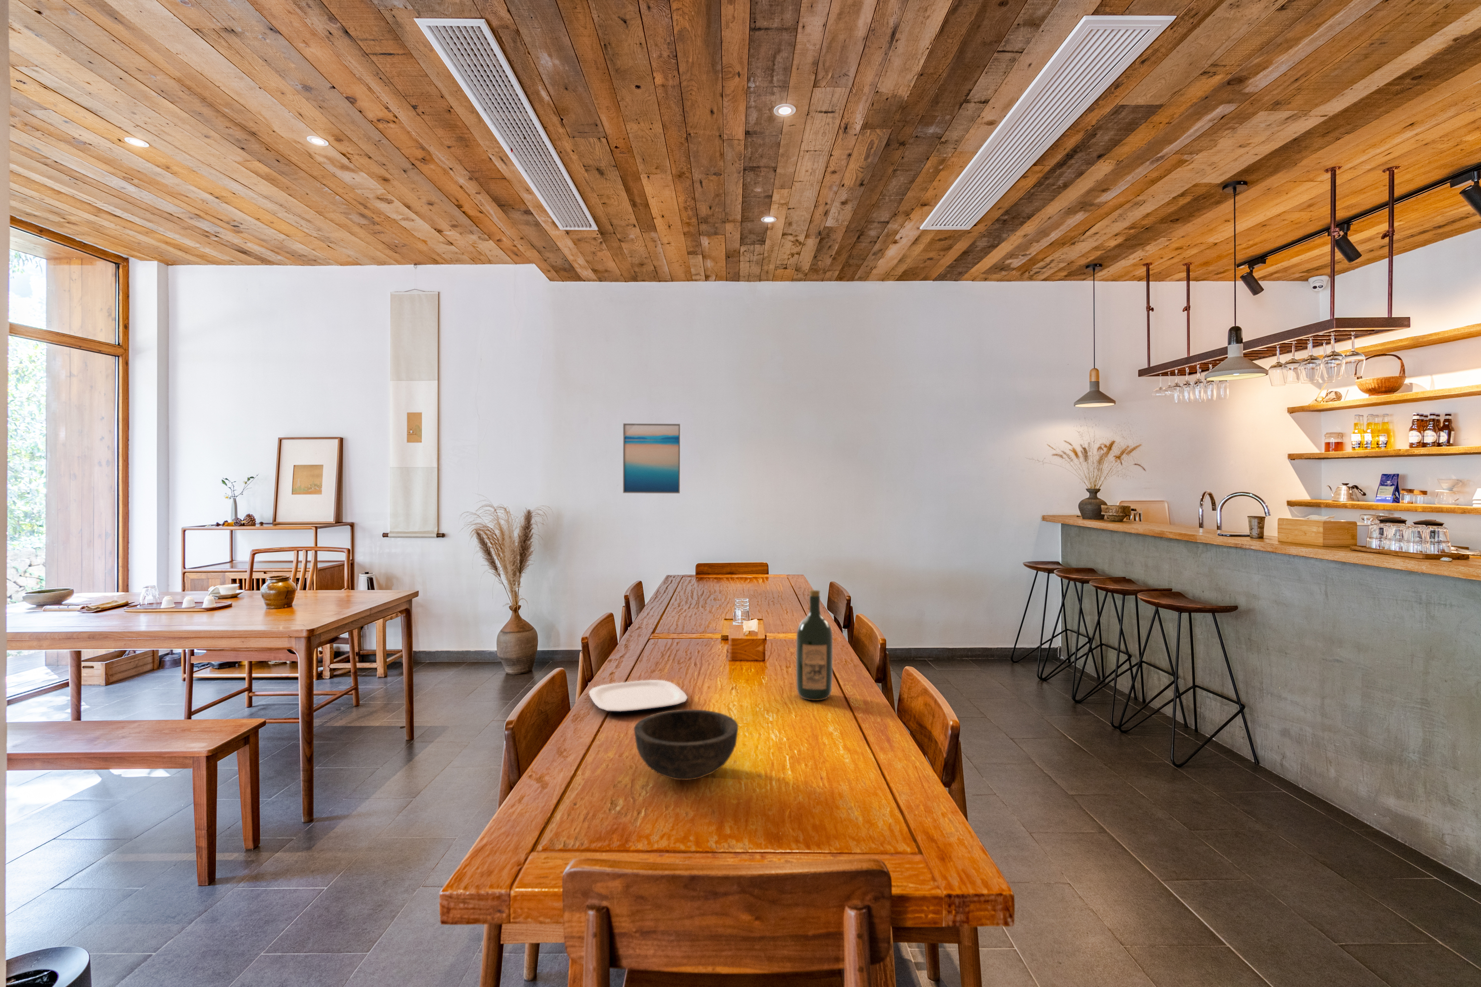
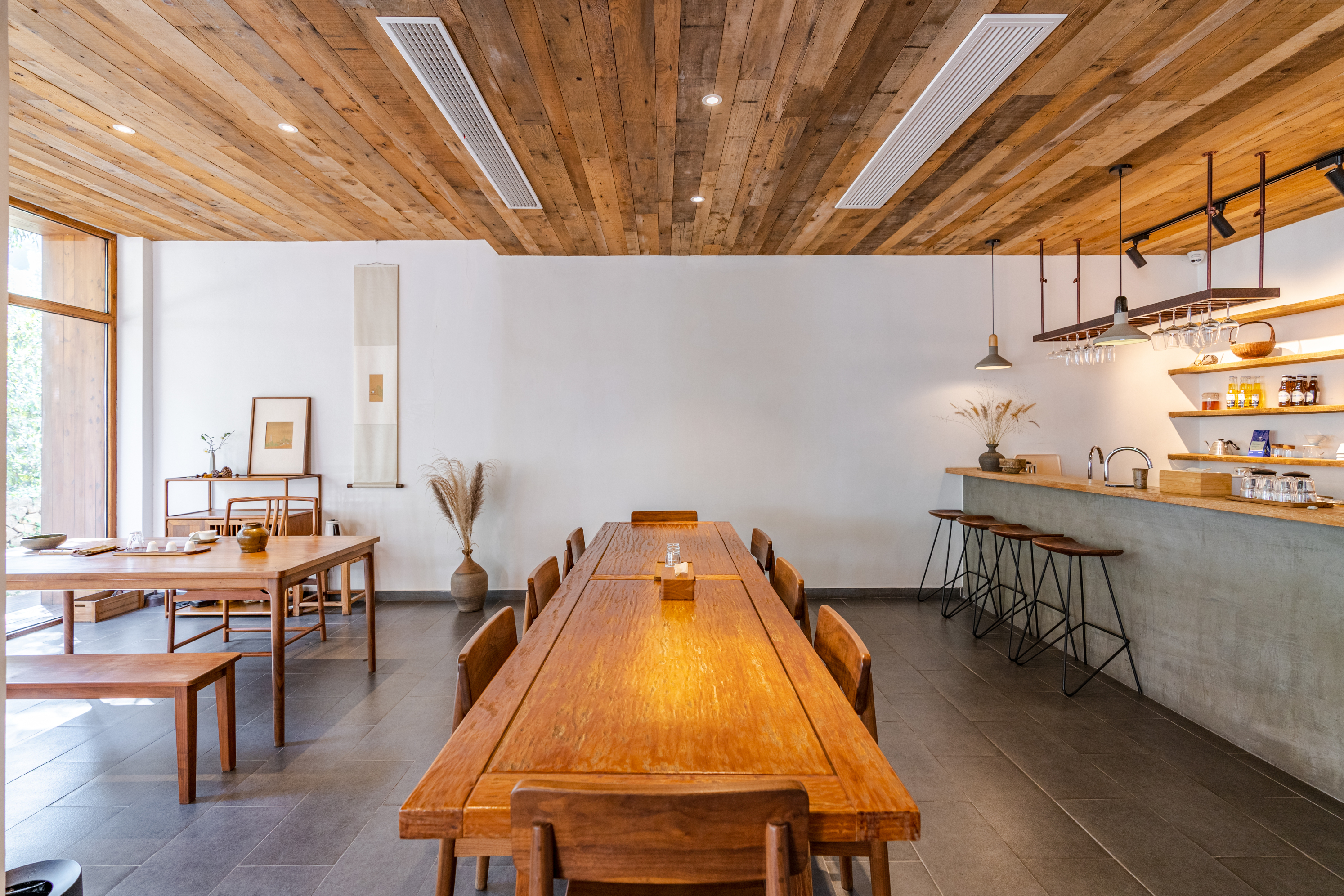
- bowl [634,709,738,780]
- wall art [623,423,681,494]
- wine bottle [796,589,833,701]
- plate [588,680,688,713]
